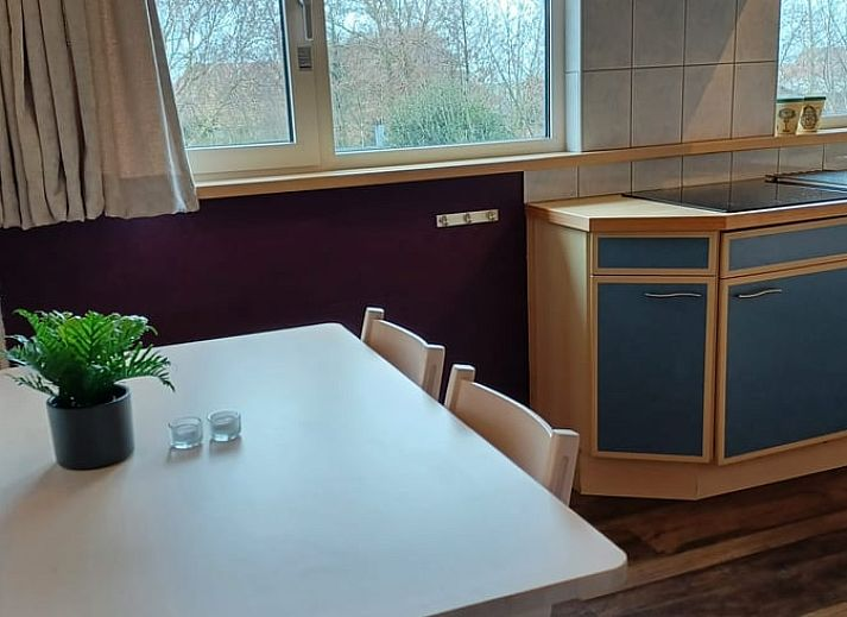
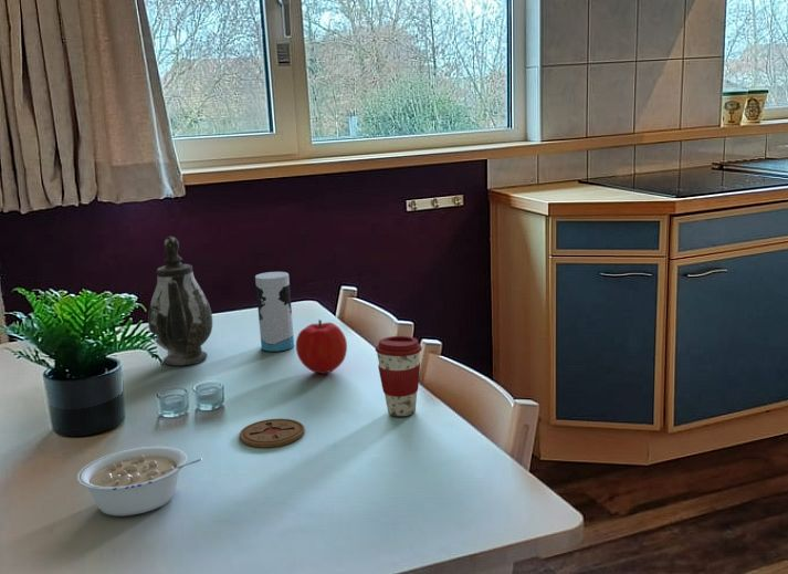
+ fruit [295,319,348,375]
+ teapot [147,236,213,367]
+ coffee cup [375,335,423,417]
+ cup [254,271,295,353]
+ coaster [239,418,306,449]
+ legume [76,446,204,516]
